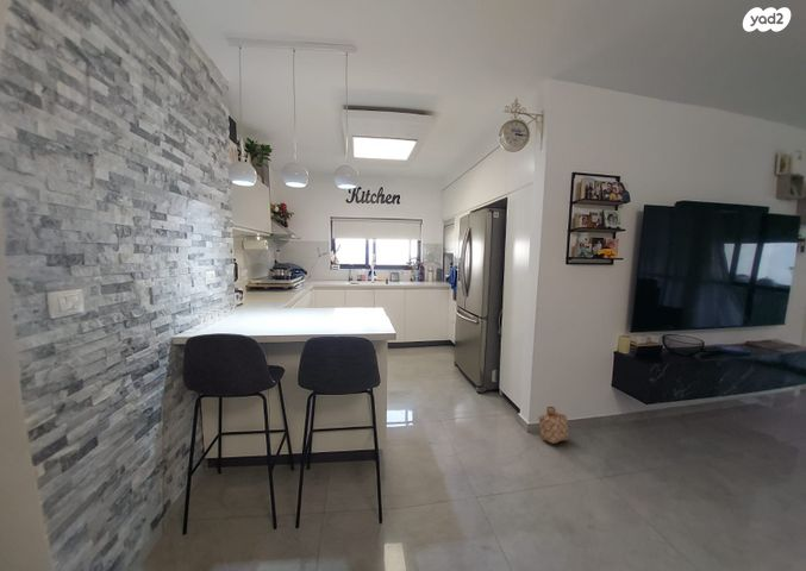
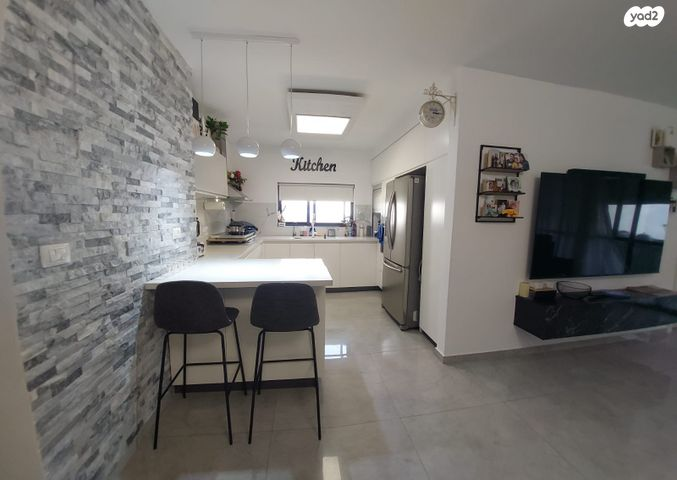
- basket [537,406,570,445]
